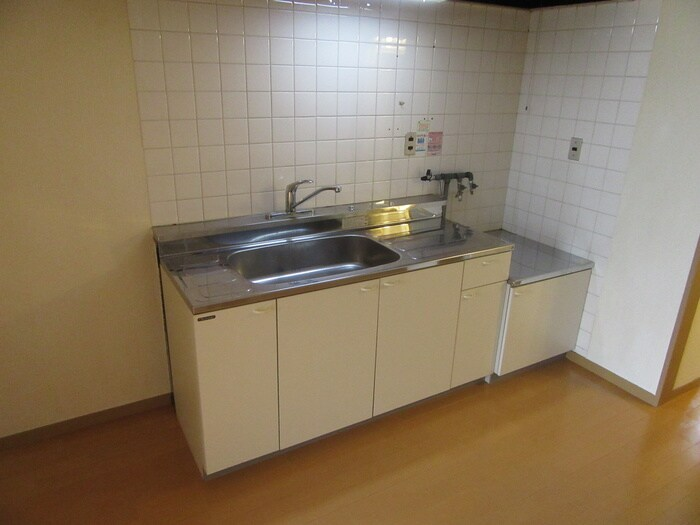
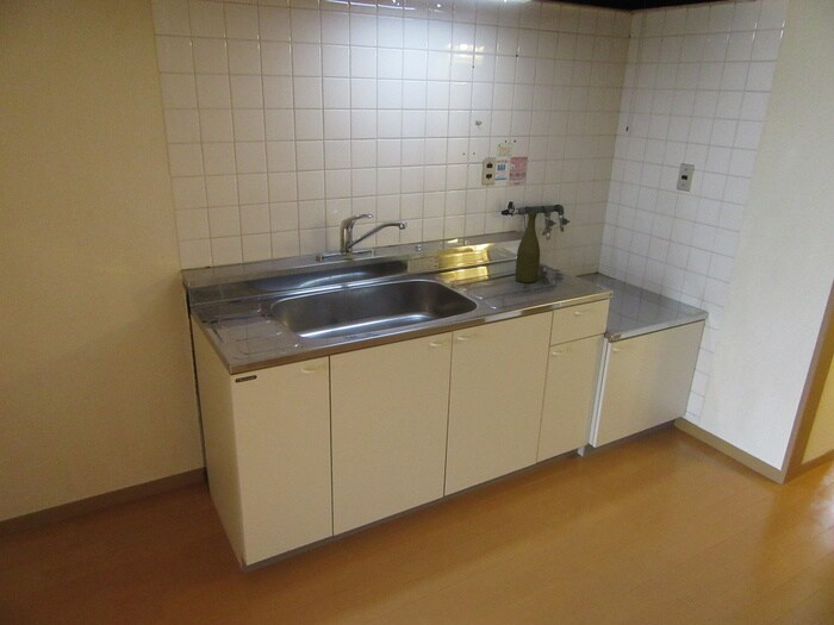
+ bottle [515,211,541,285]
